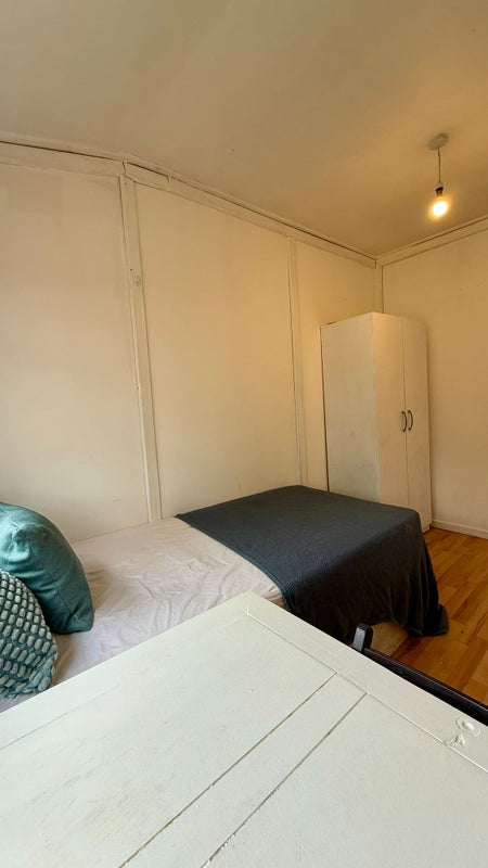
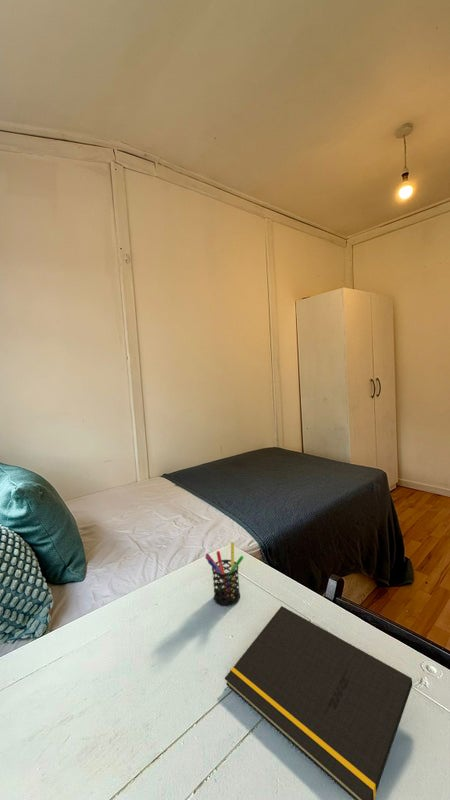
+ pen holder [204,541,245,607]
+ notepad [224,605,413,800]
